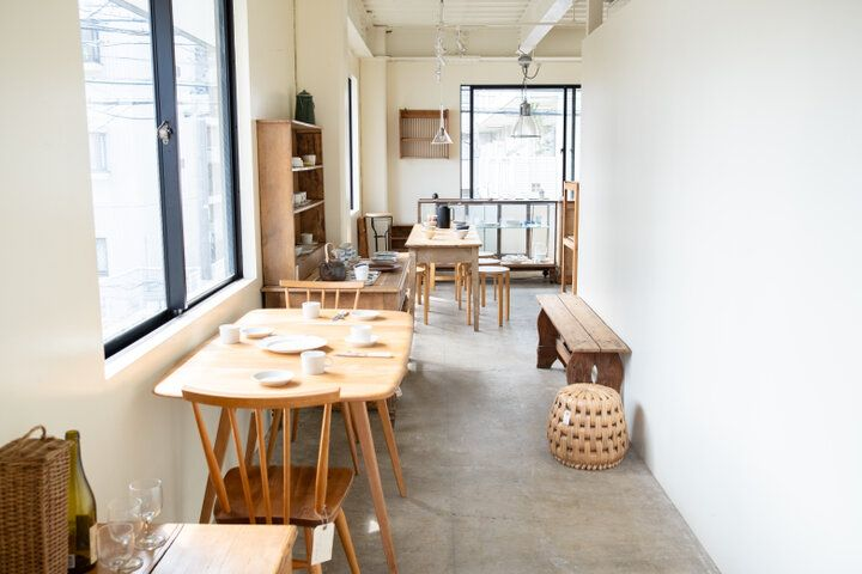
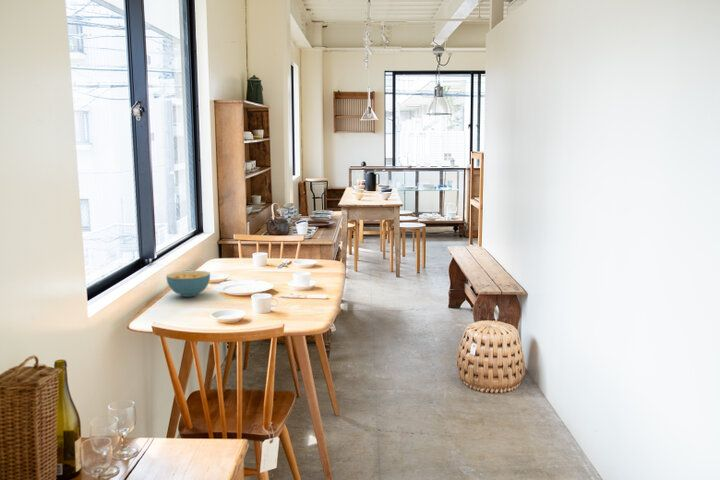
+ cereal bowl [165,270,211,298]
